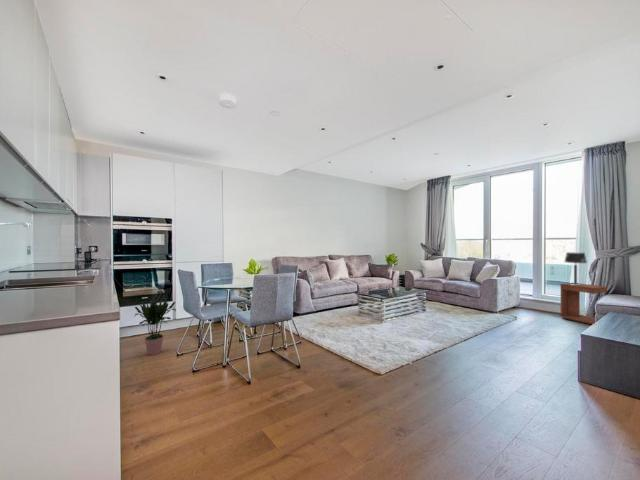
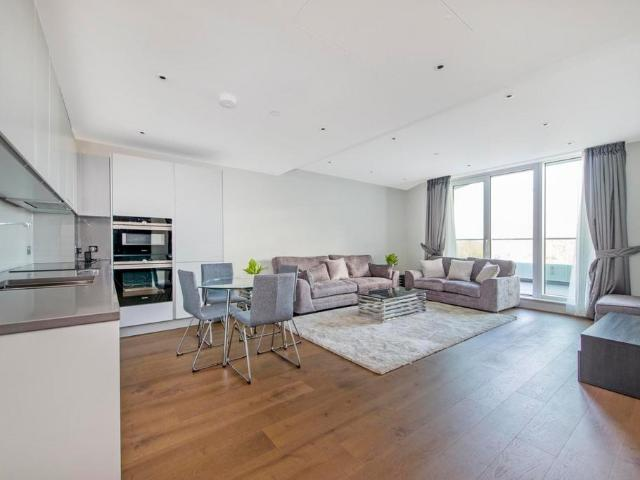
- table lamp [564,251,588,285]
- potted plant [134,299,177,356]
- side table [559,282,608,326]
